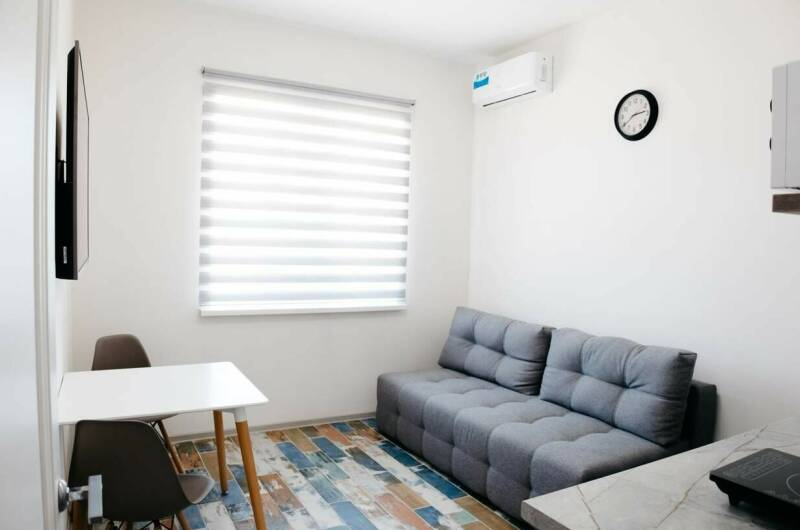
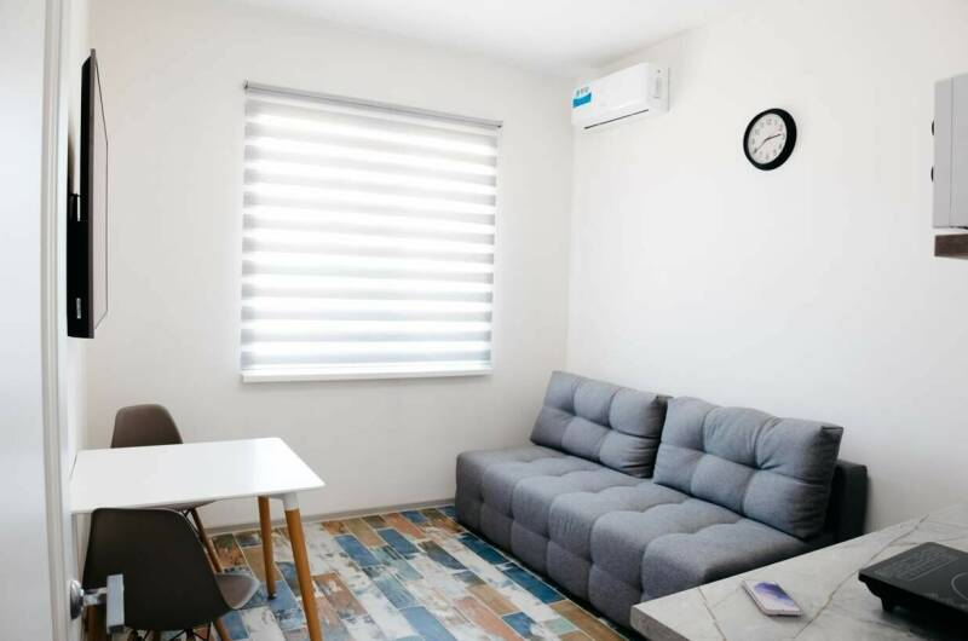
+ smartphone [741,579,803,617]
